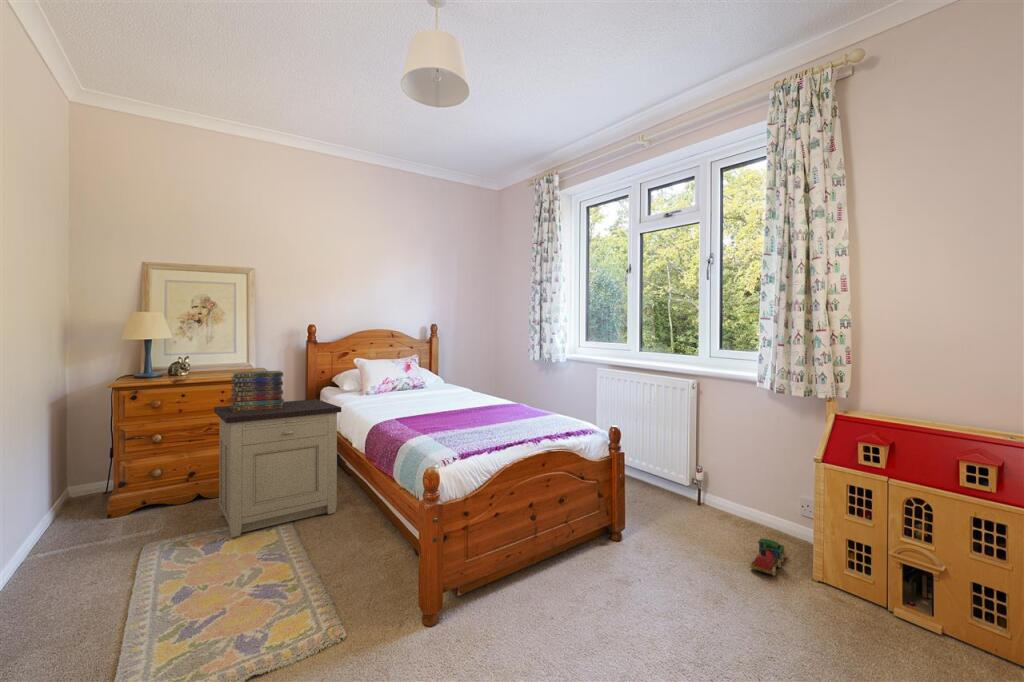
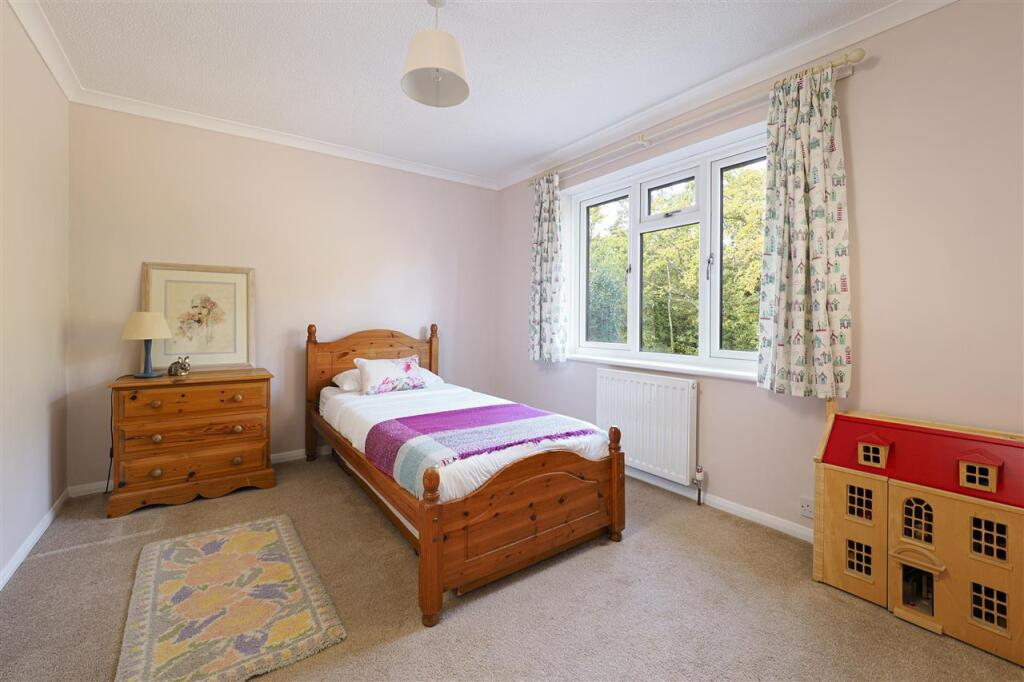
- toy train [749,537,787,577]
- nightstand [213,398,342,538]
- book stack [229,370,285,412]
